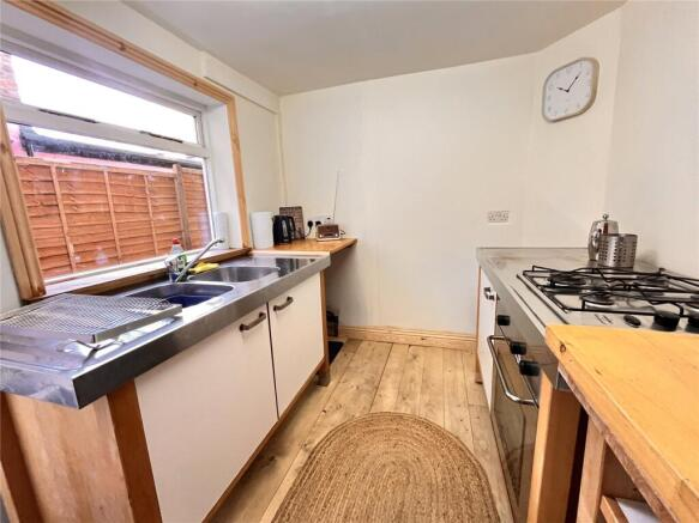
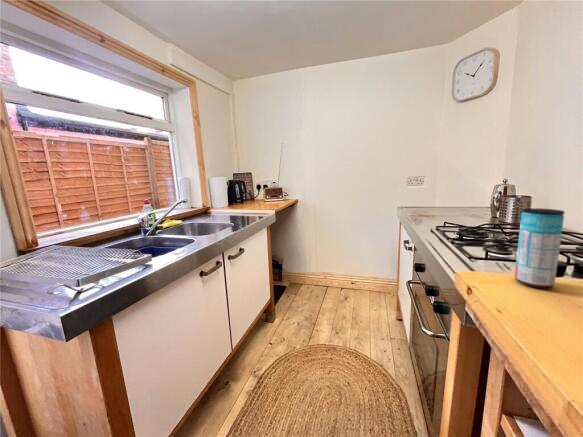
+ beverage can [514,207,566,289]
